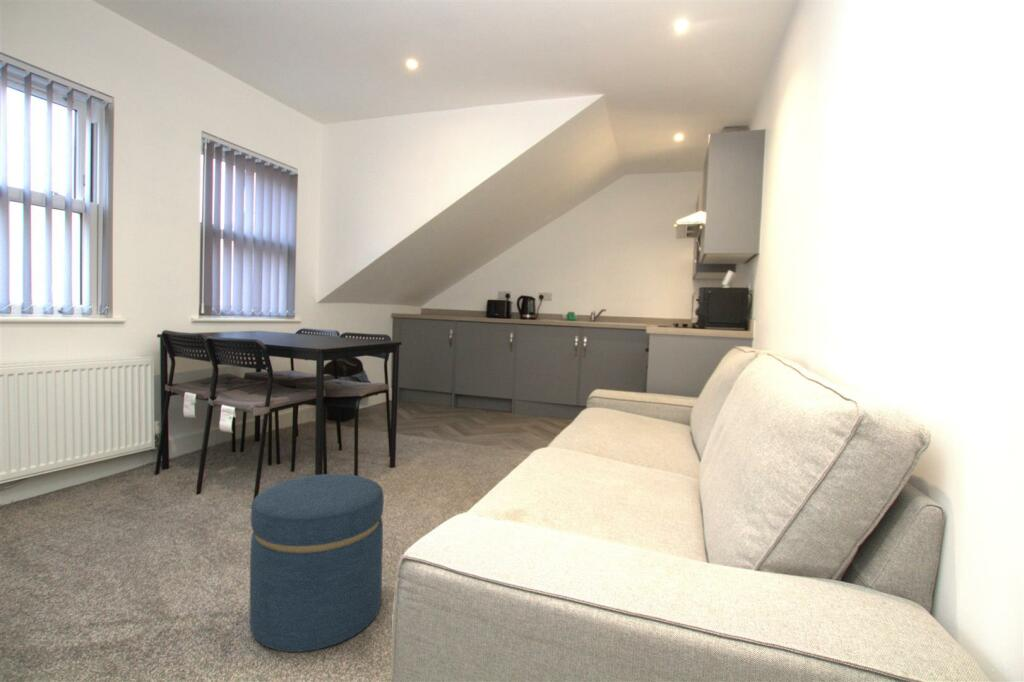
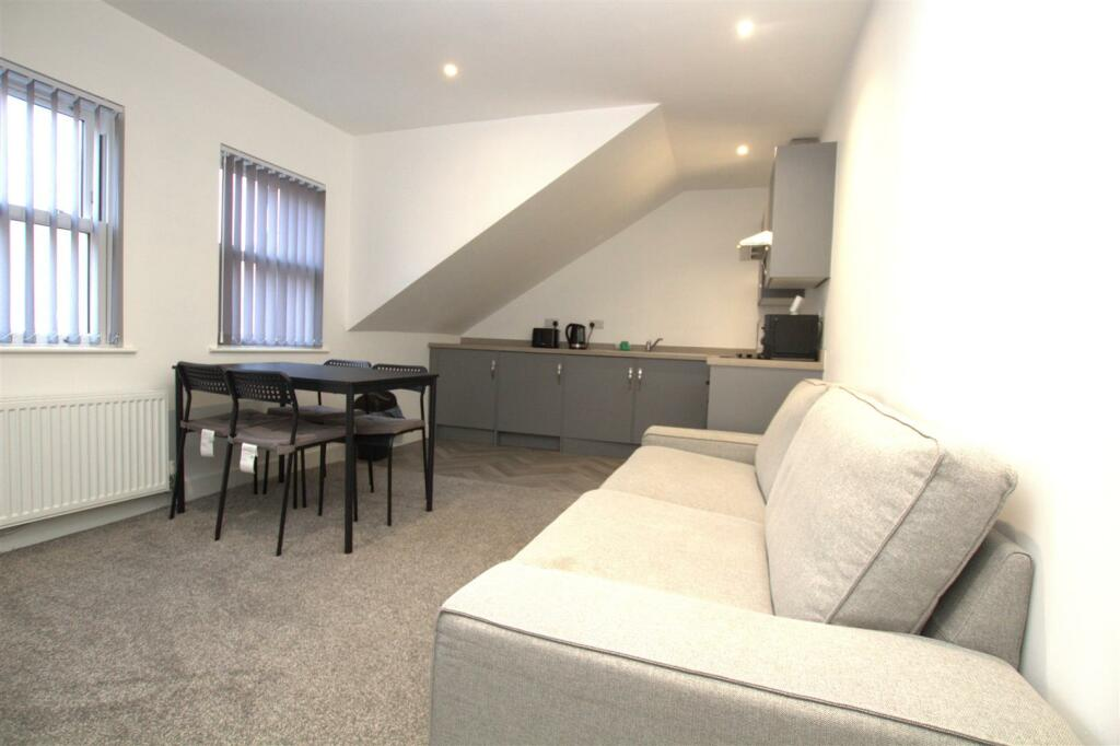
- ottoman [249,473,385,653]
